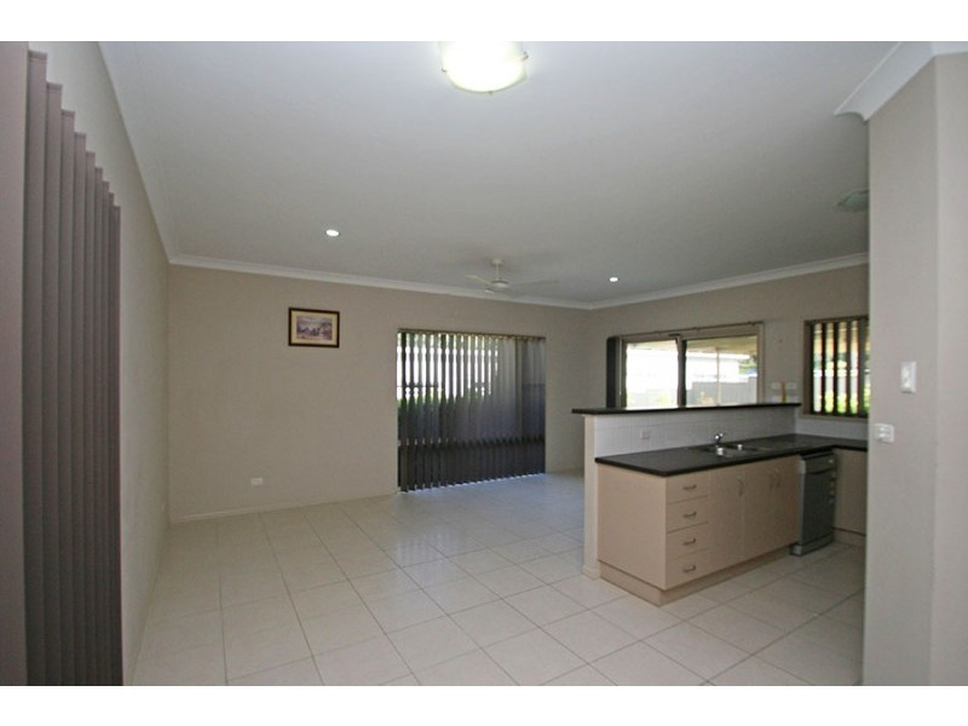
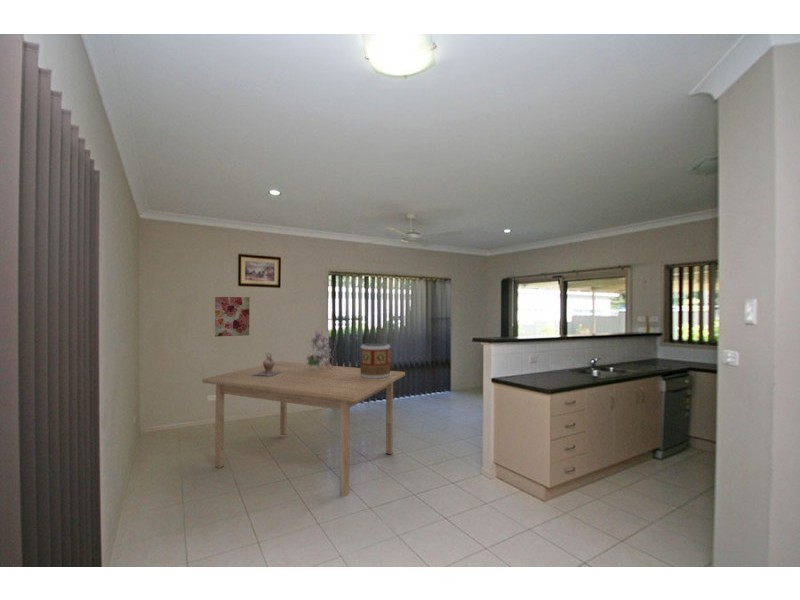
+ wall art [214,296,250,337]
+ ceramic jug [252,351,280,377]
+ table [201,360,406,497]
+ decorative container [360,342,391,379]
+ bouquet [305,325,339,370]
